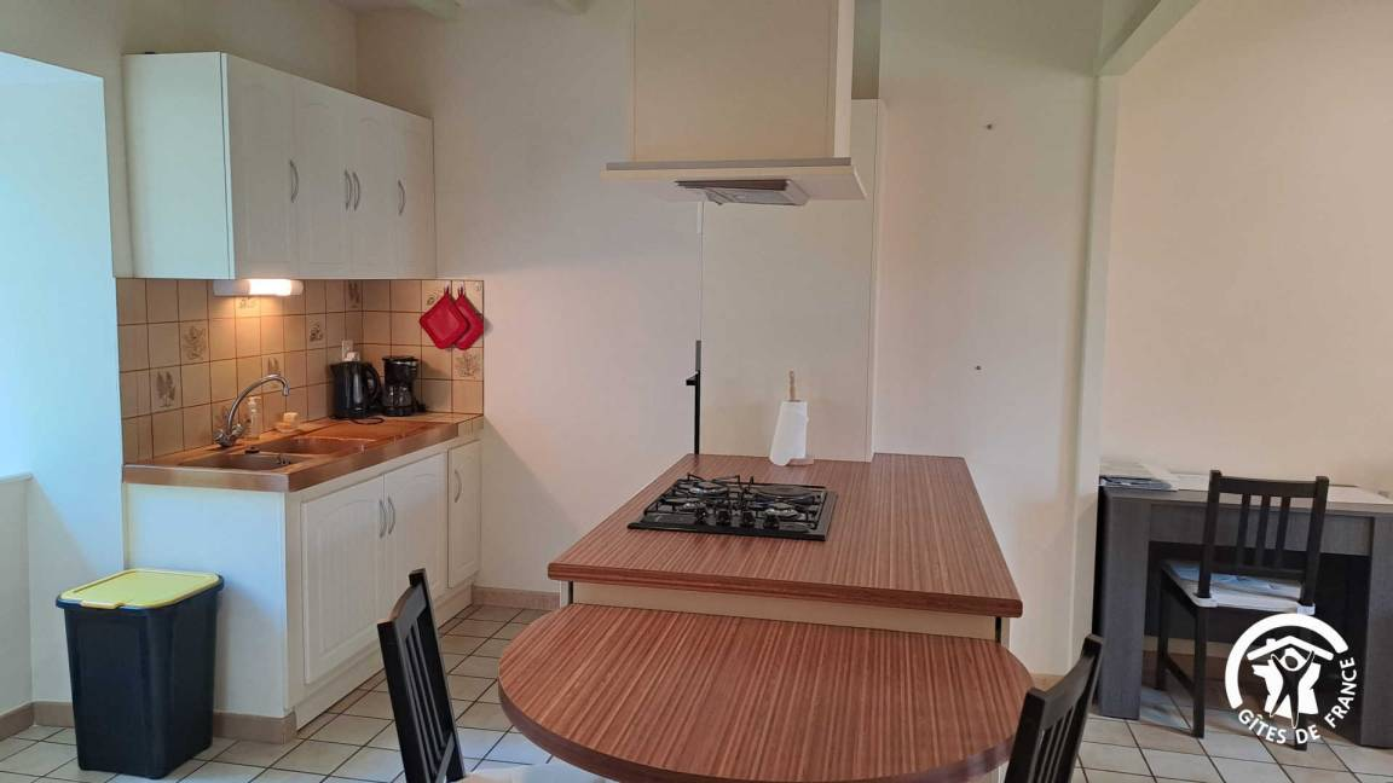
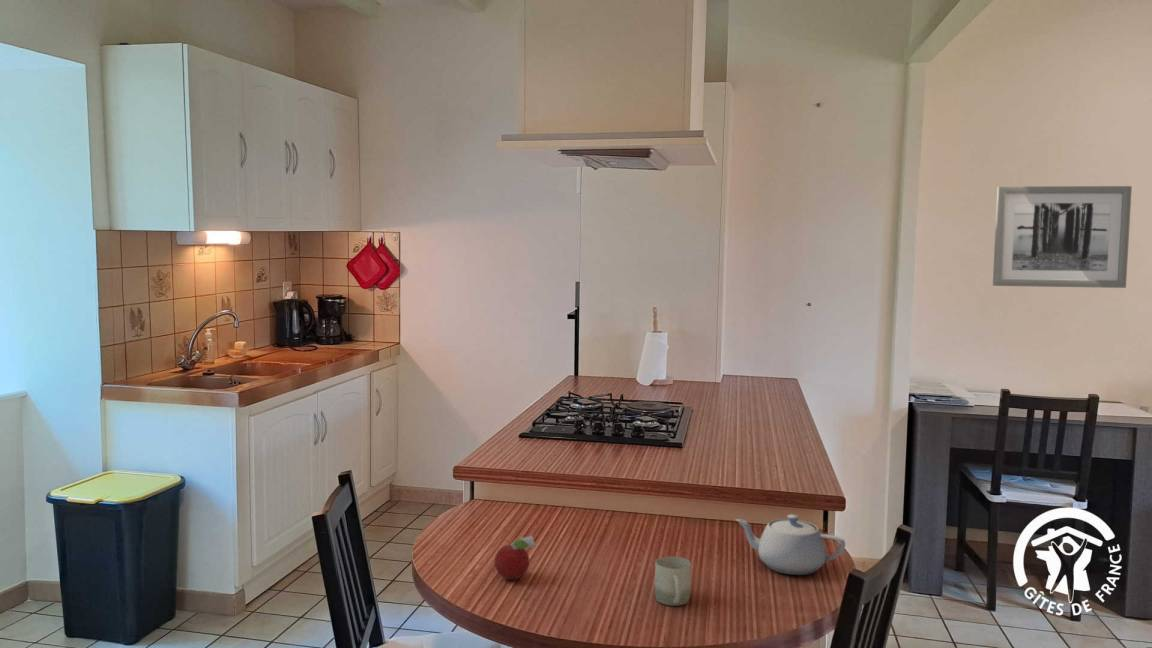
+ fruit [494,535,537,581]
+ wall art [992,185,1133,289]
+ teapot [734,513,847,576]
+ cup [654,555,692,607]
